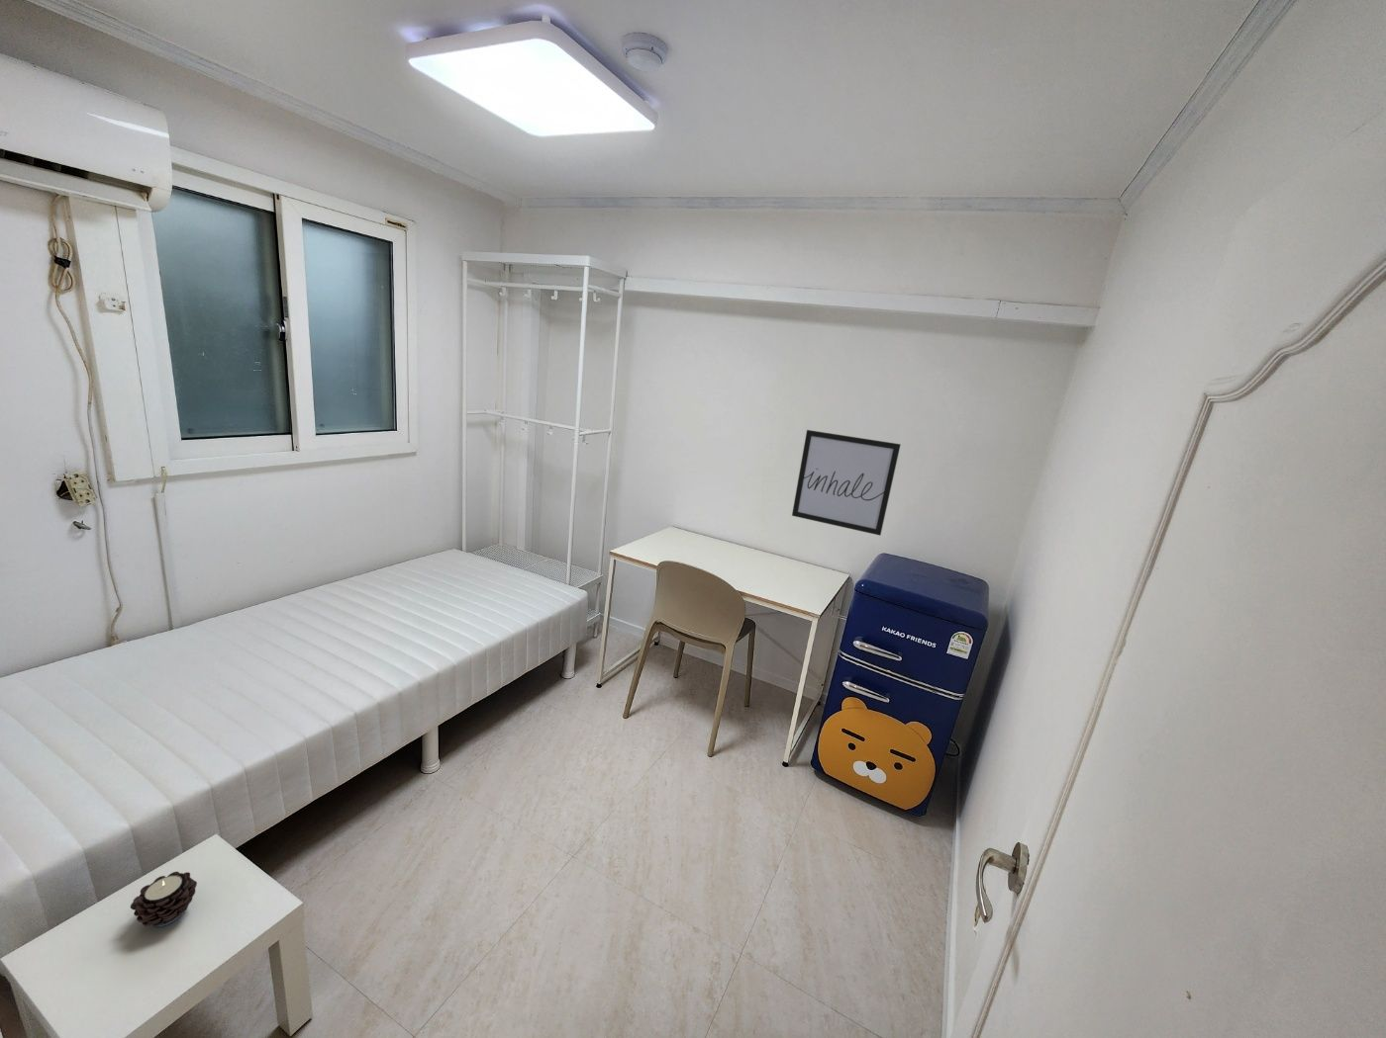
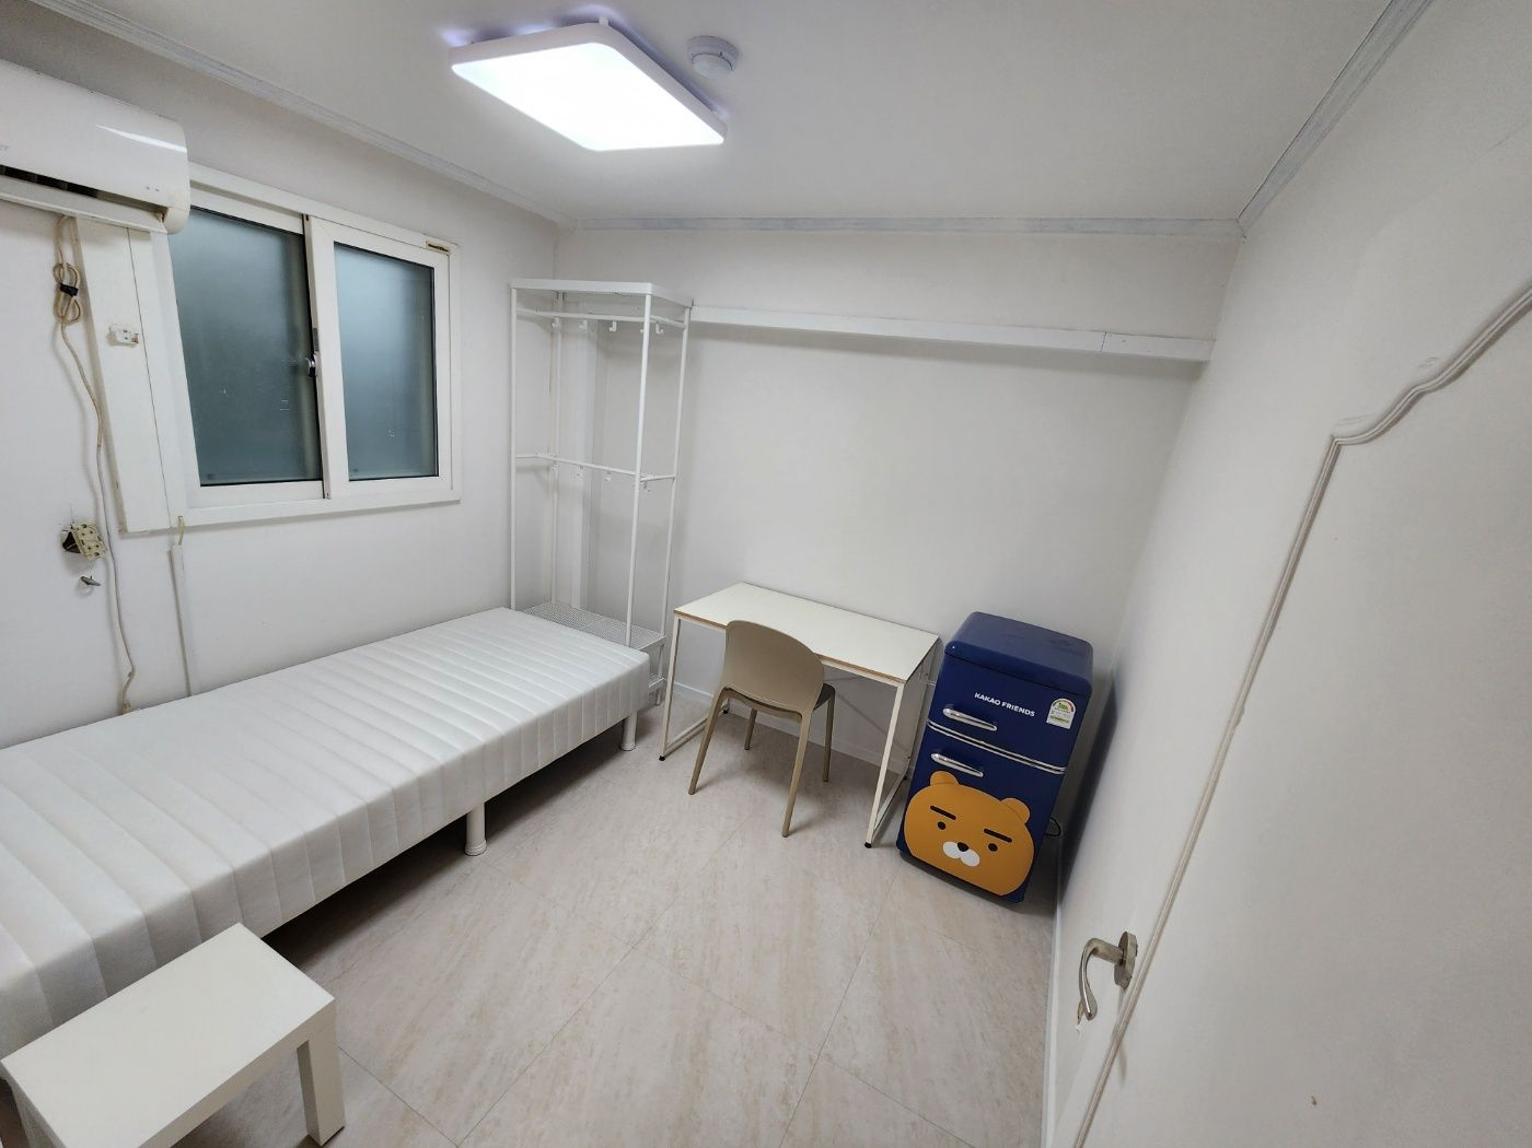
- wall art [791,429,901,536]
- candle [130,871,198,927]
